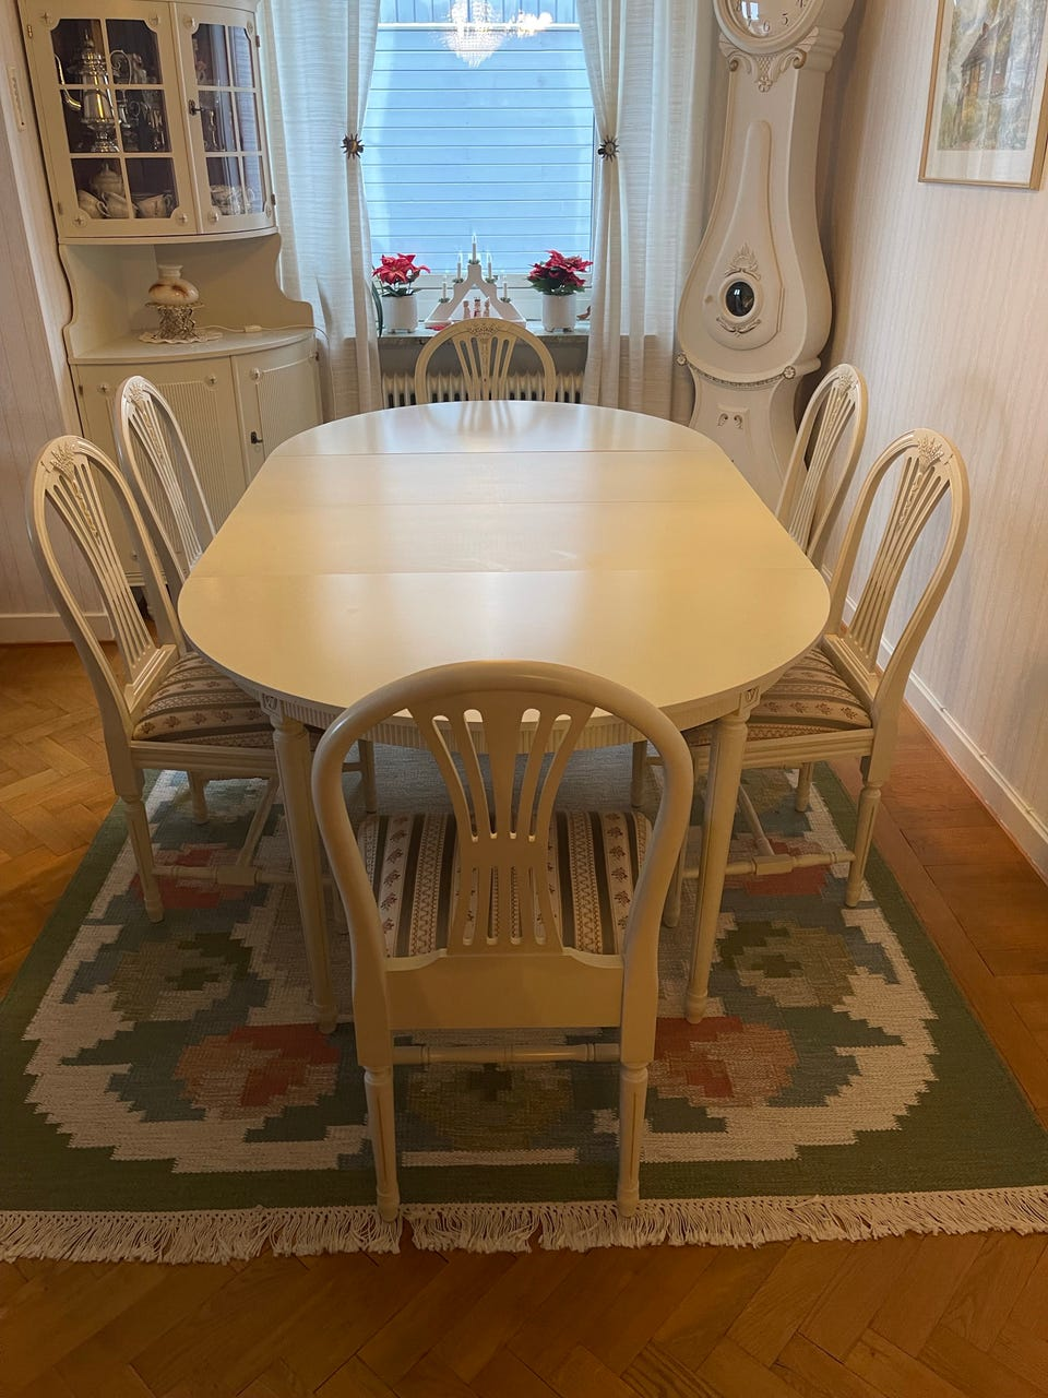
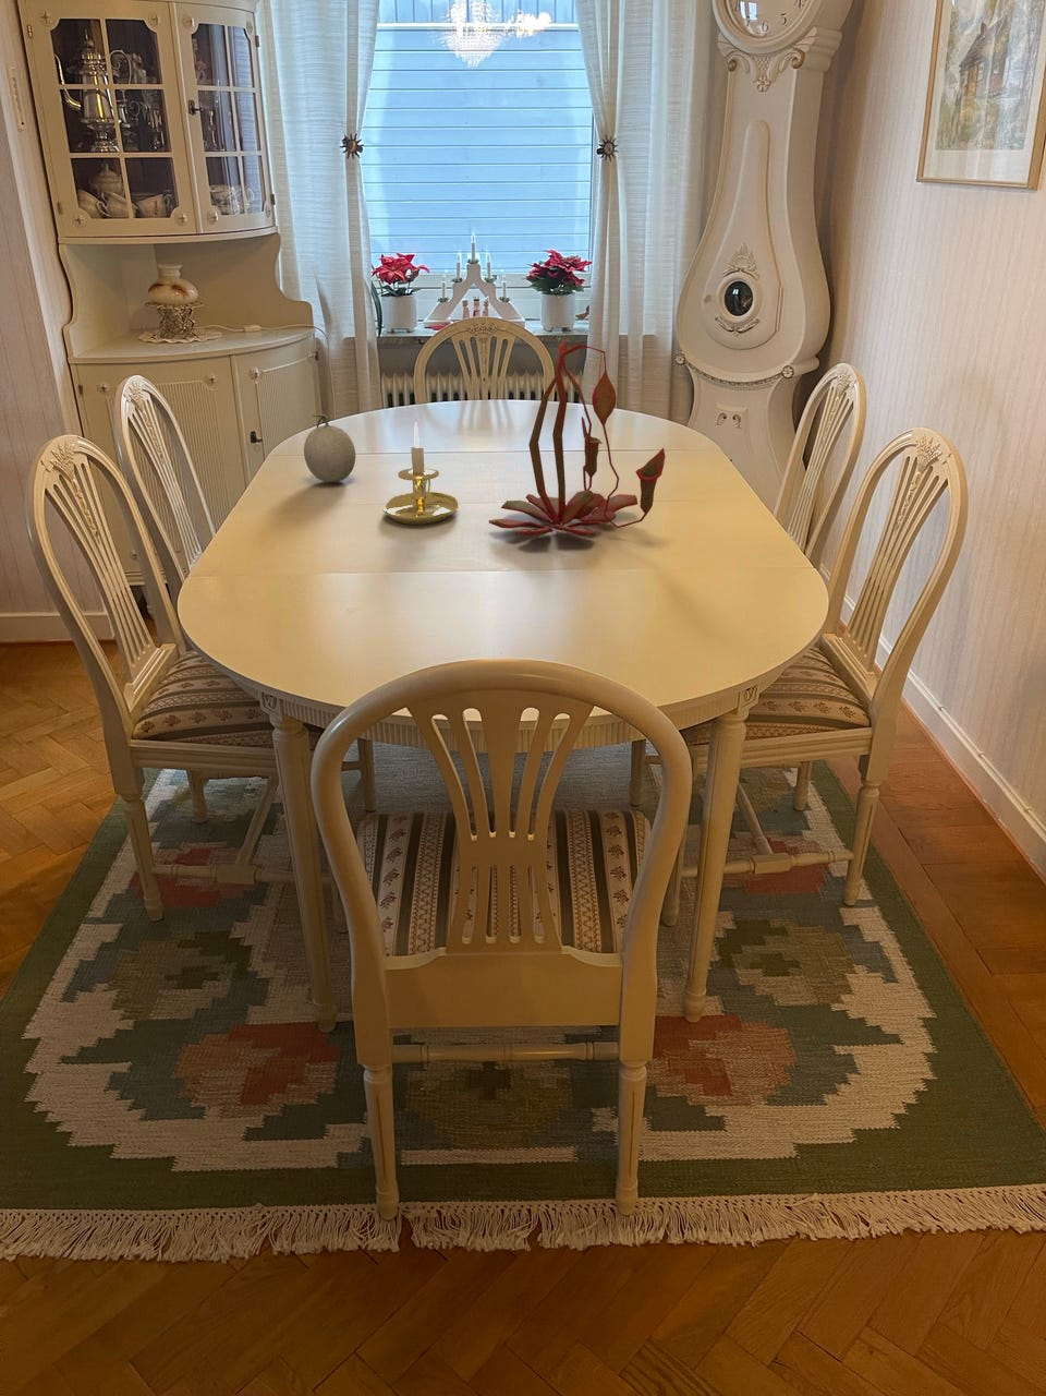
+ candle holder [381,421,458,525]
+ fruit [303,413,356,484]
+ plant [488,341,667,536]
